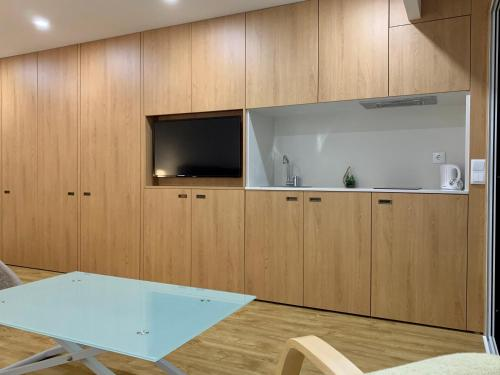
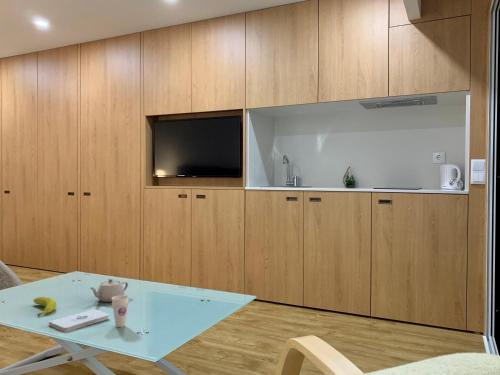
+ teapot [89,278,129,303]
+ notepad [48,308,110,333]
+ cup [111,294,129,328]
+ fruit [33,296,57,317]
